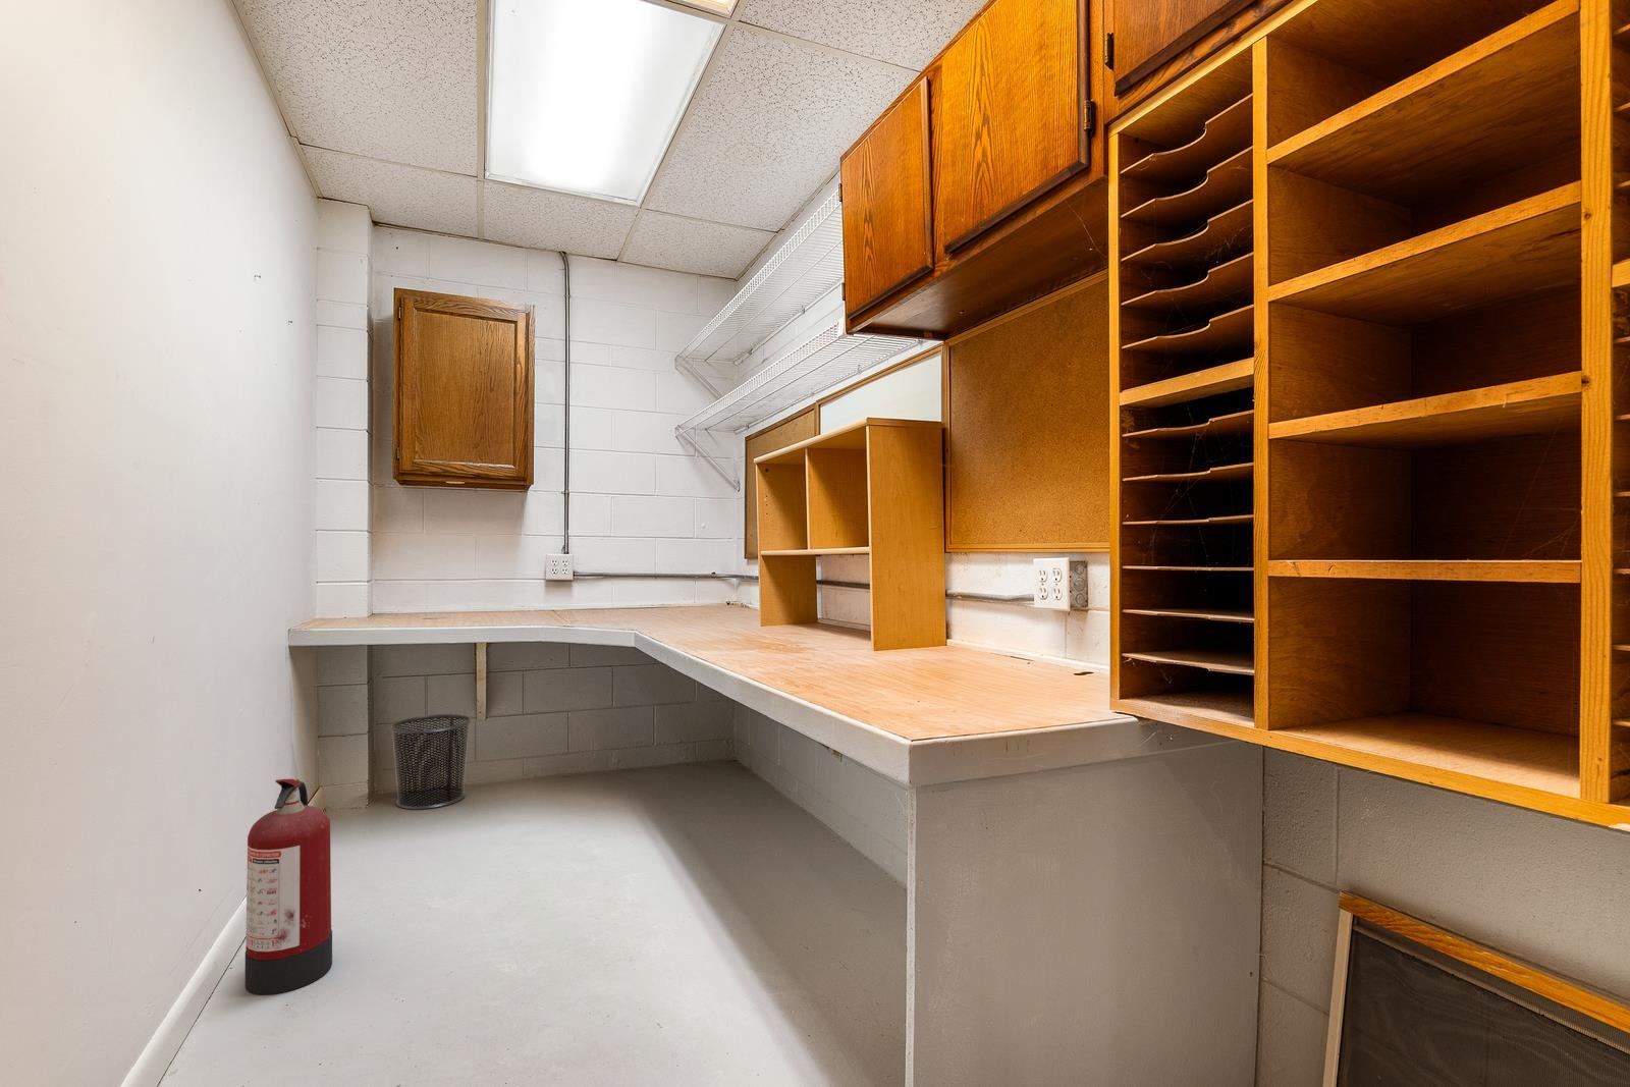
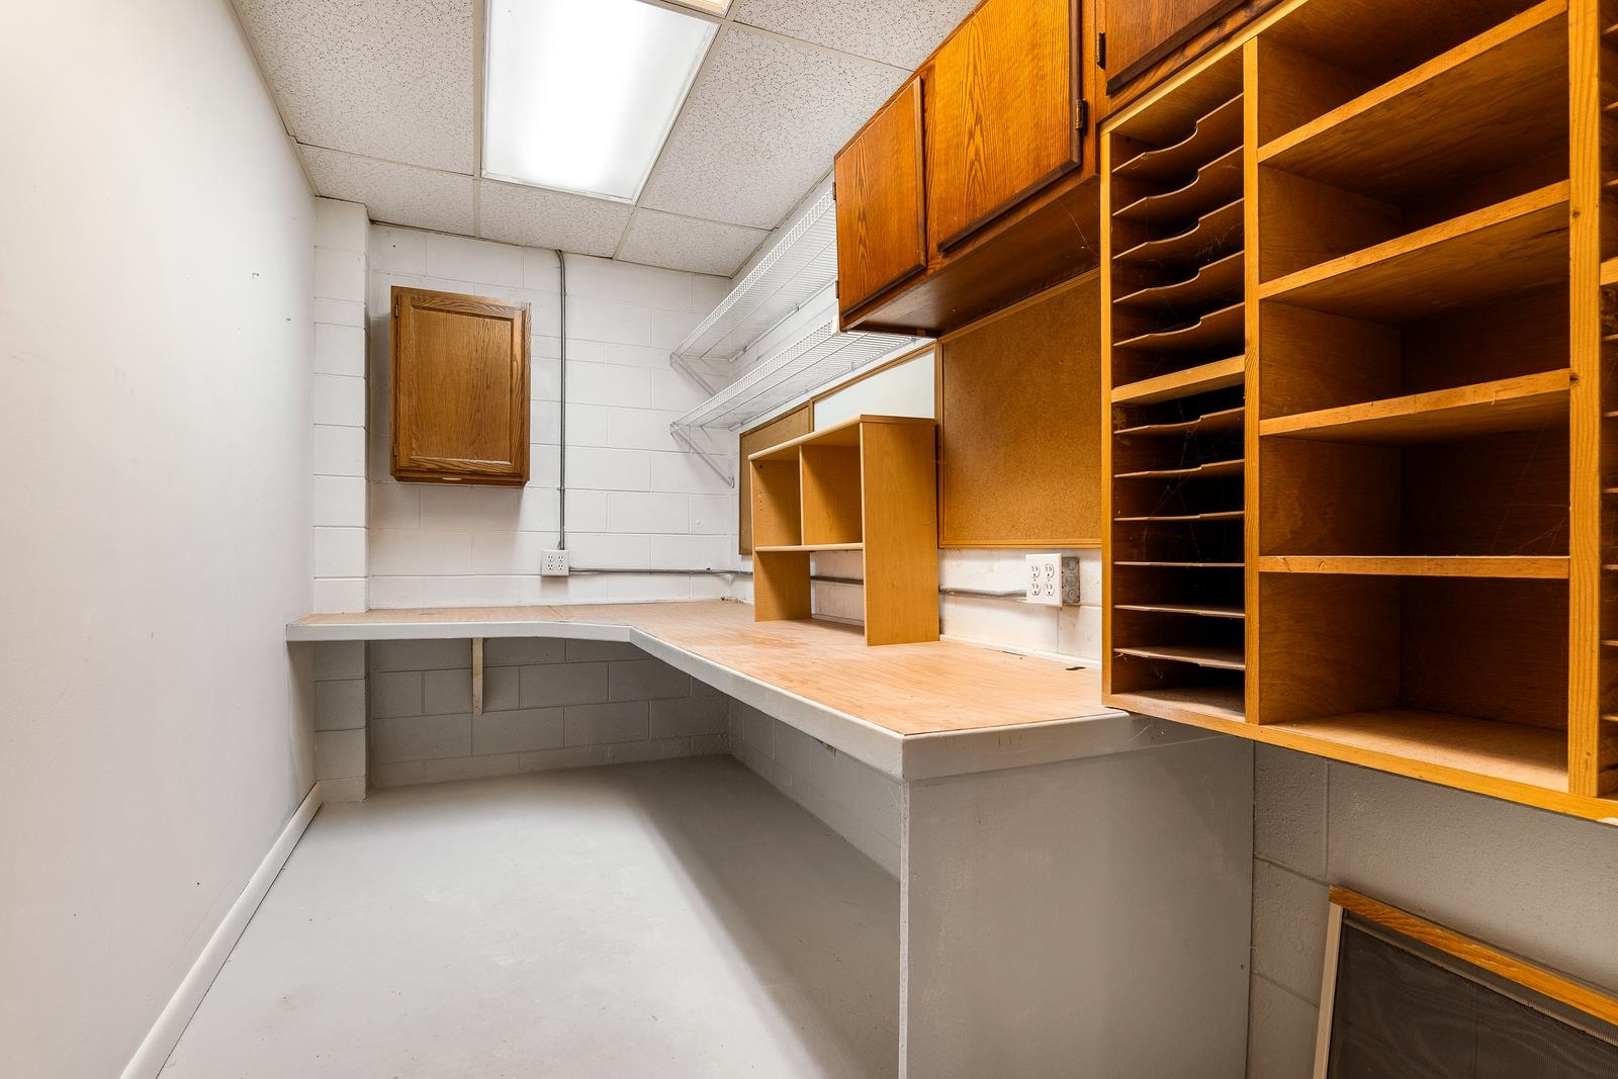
- fire extinguisher [245,778,334,996]
- waste bin [389,713,473,810]
